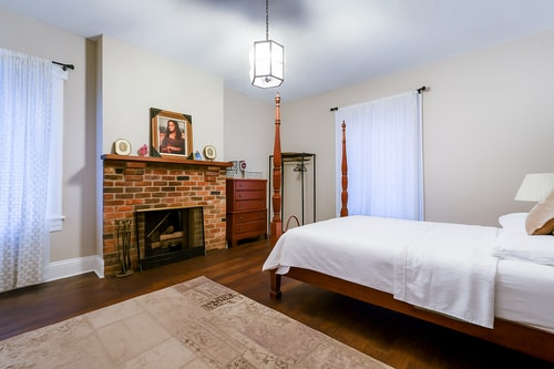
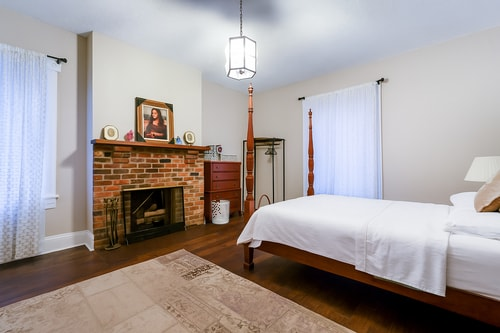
+ waste bin [210,199,230,225]
